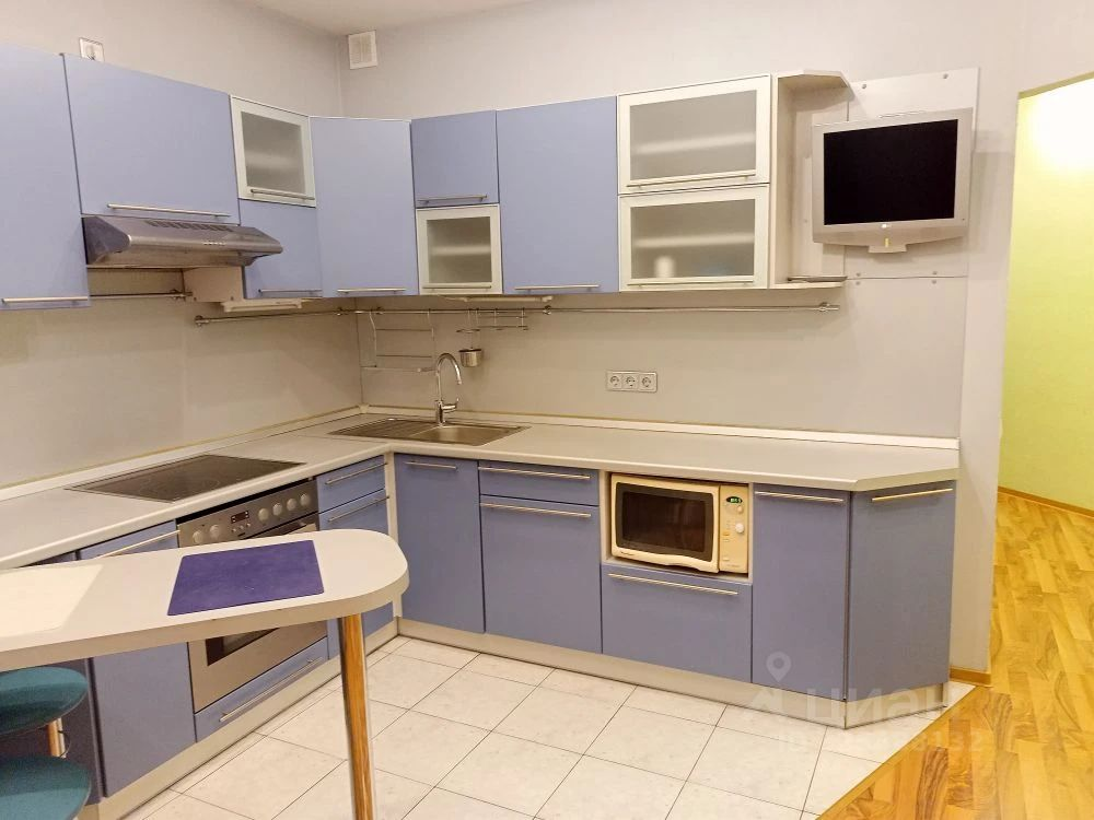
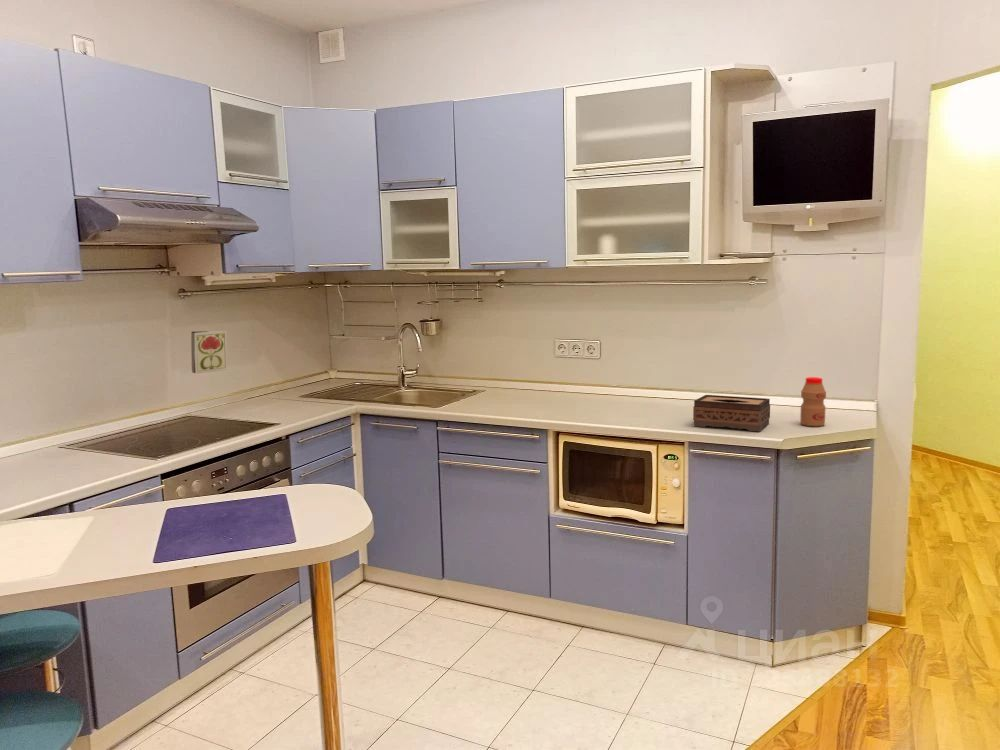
+ bottle [799,376,827,427]
+ decorative tile [190,330,228,374]
+ tissue box [692,394,771,433]
